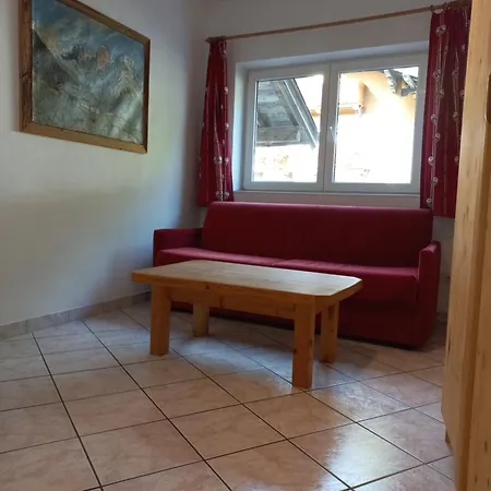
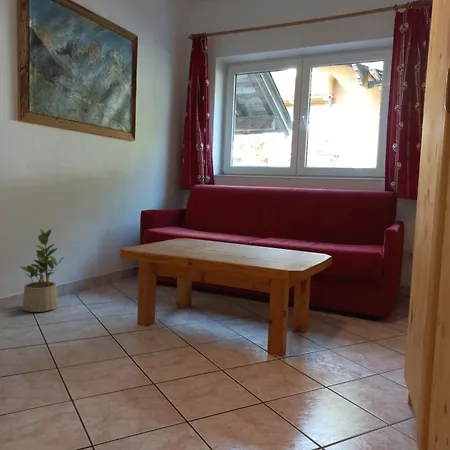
+ potted plant [19,228,66,313]
